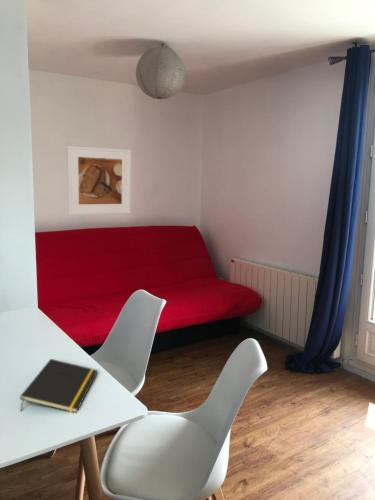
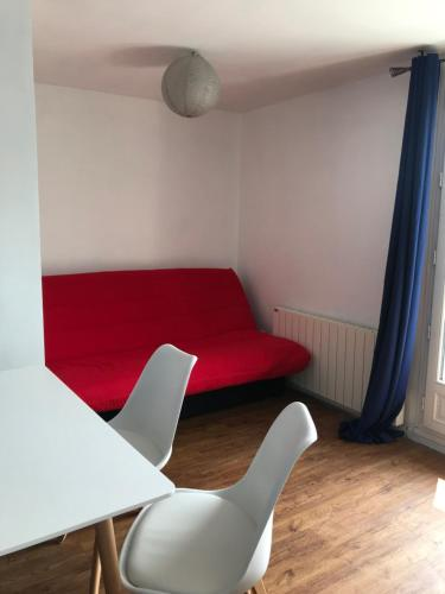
- notepad [19,358,99,414]
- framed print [66,145,132,216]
